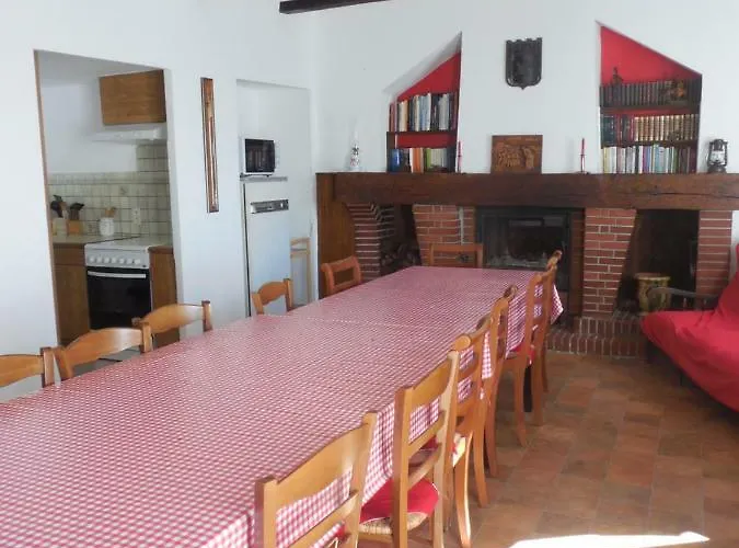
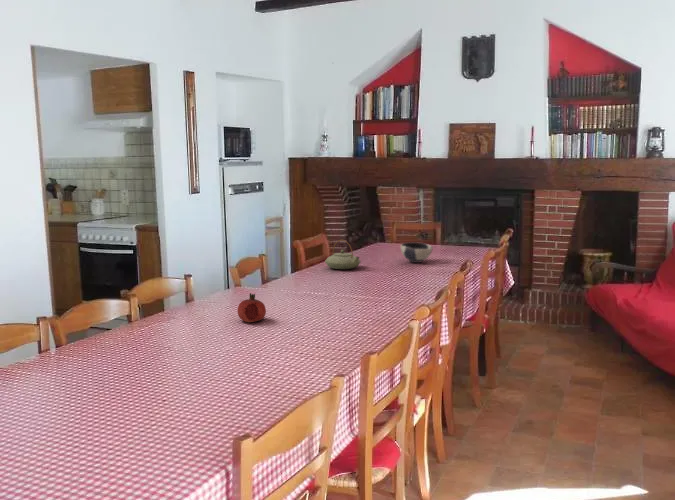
+ bowl [400,241,434,264]
+ fruit [237,292,267,323]
+ teapot [324,239,362,270]
